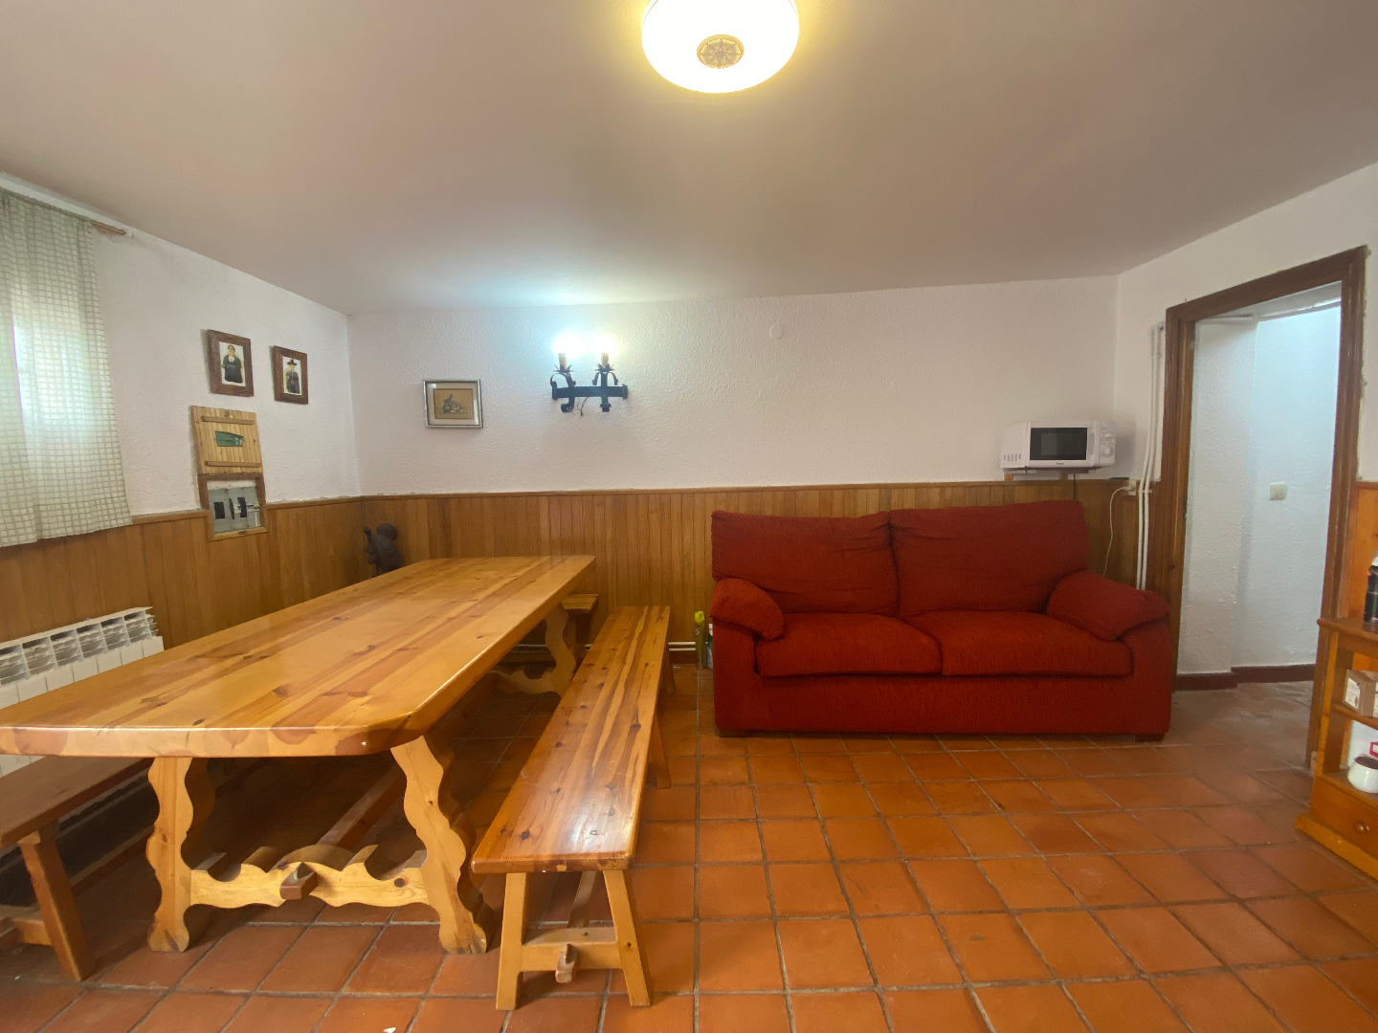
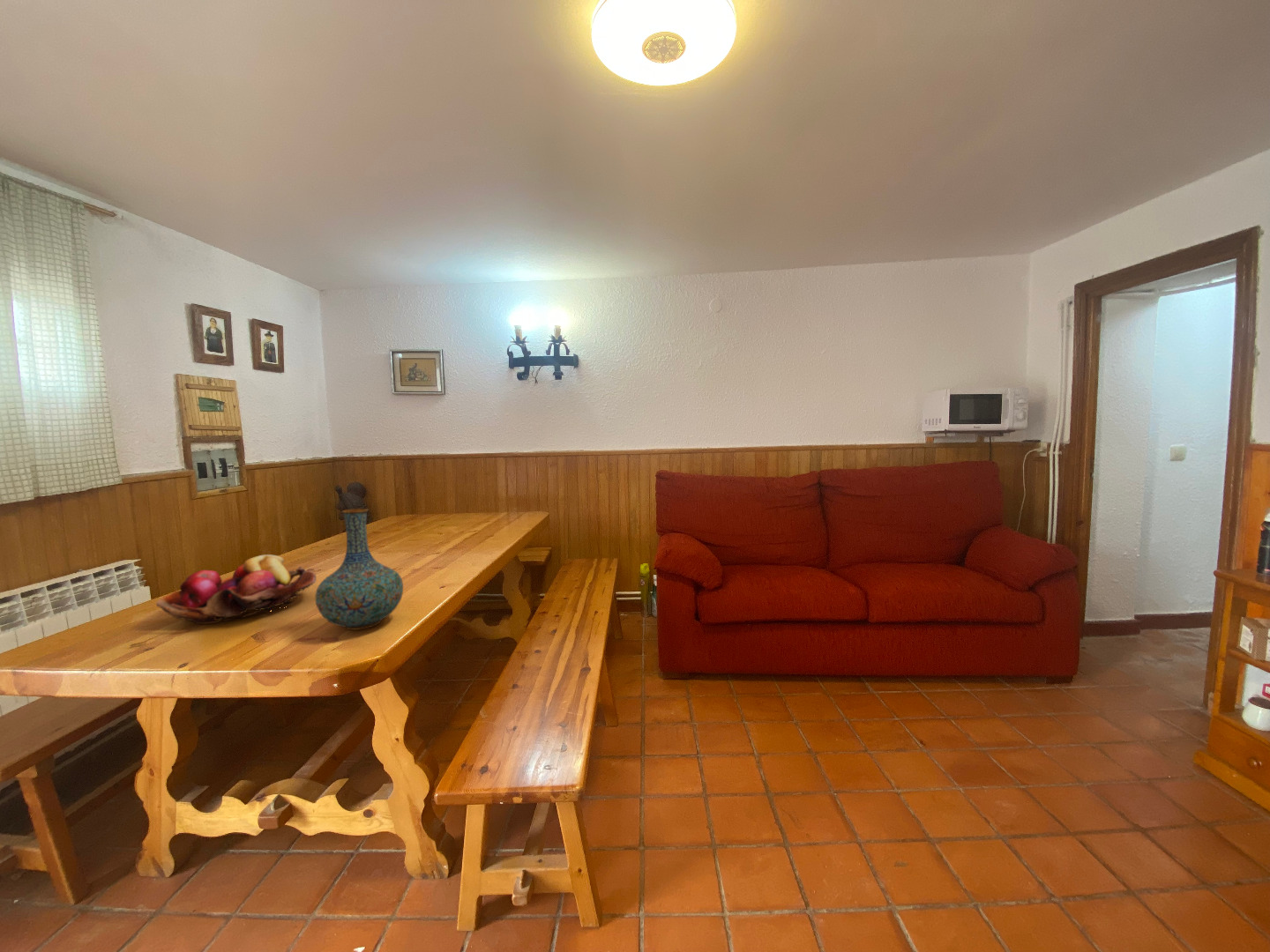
+ vase [315,508,404,631]
+ fruit basket [155,554,317,625]
